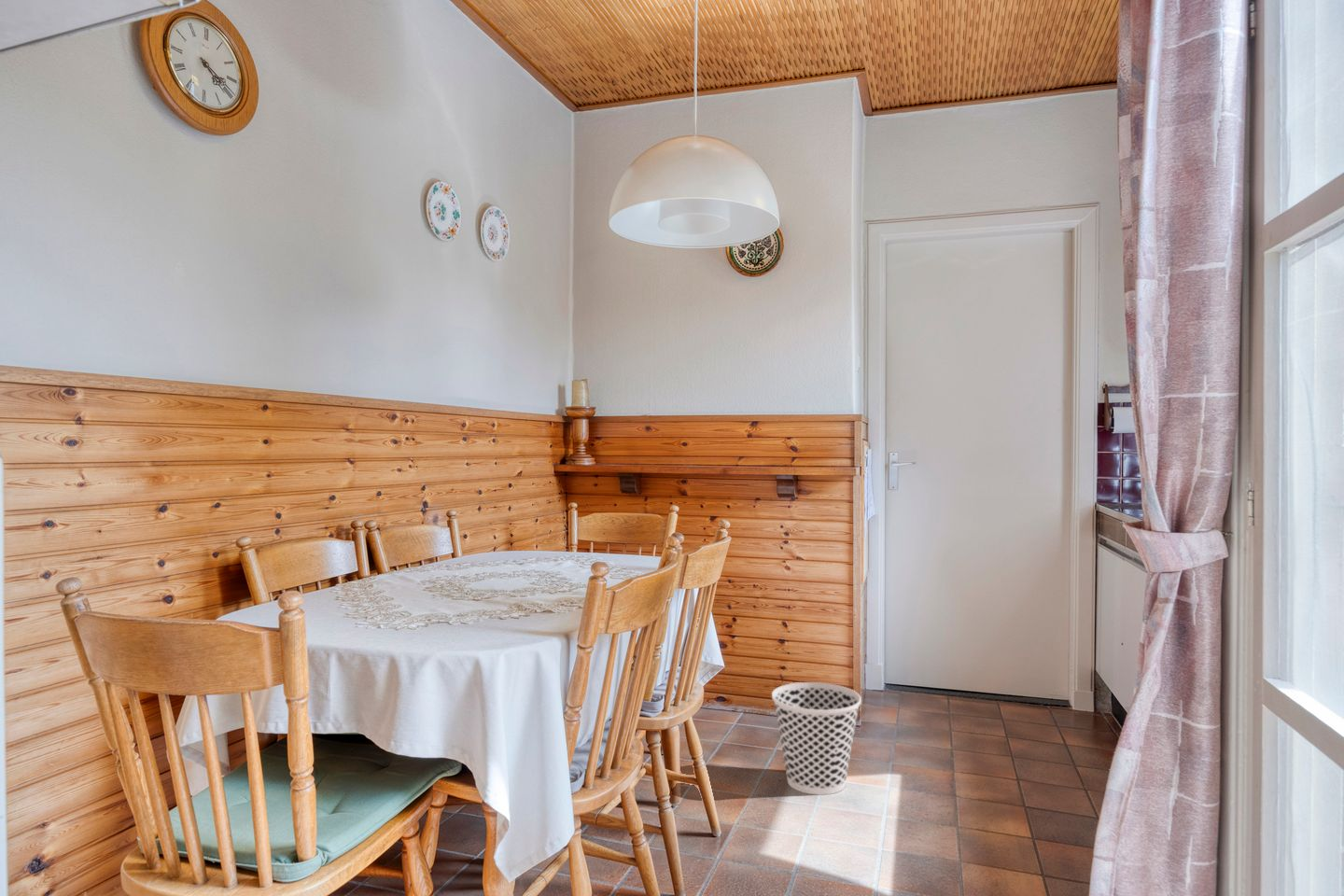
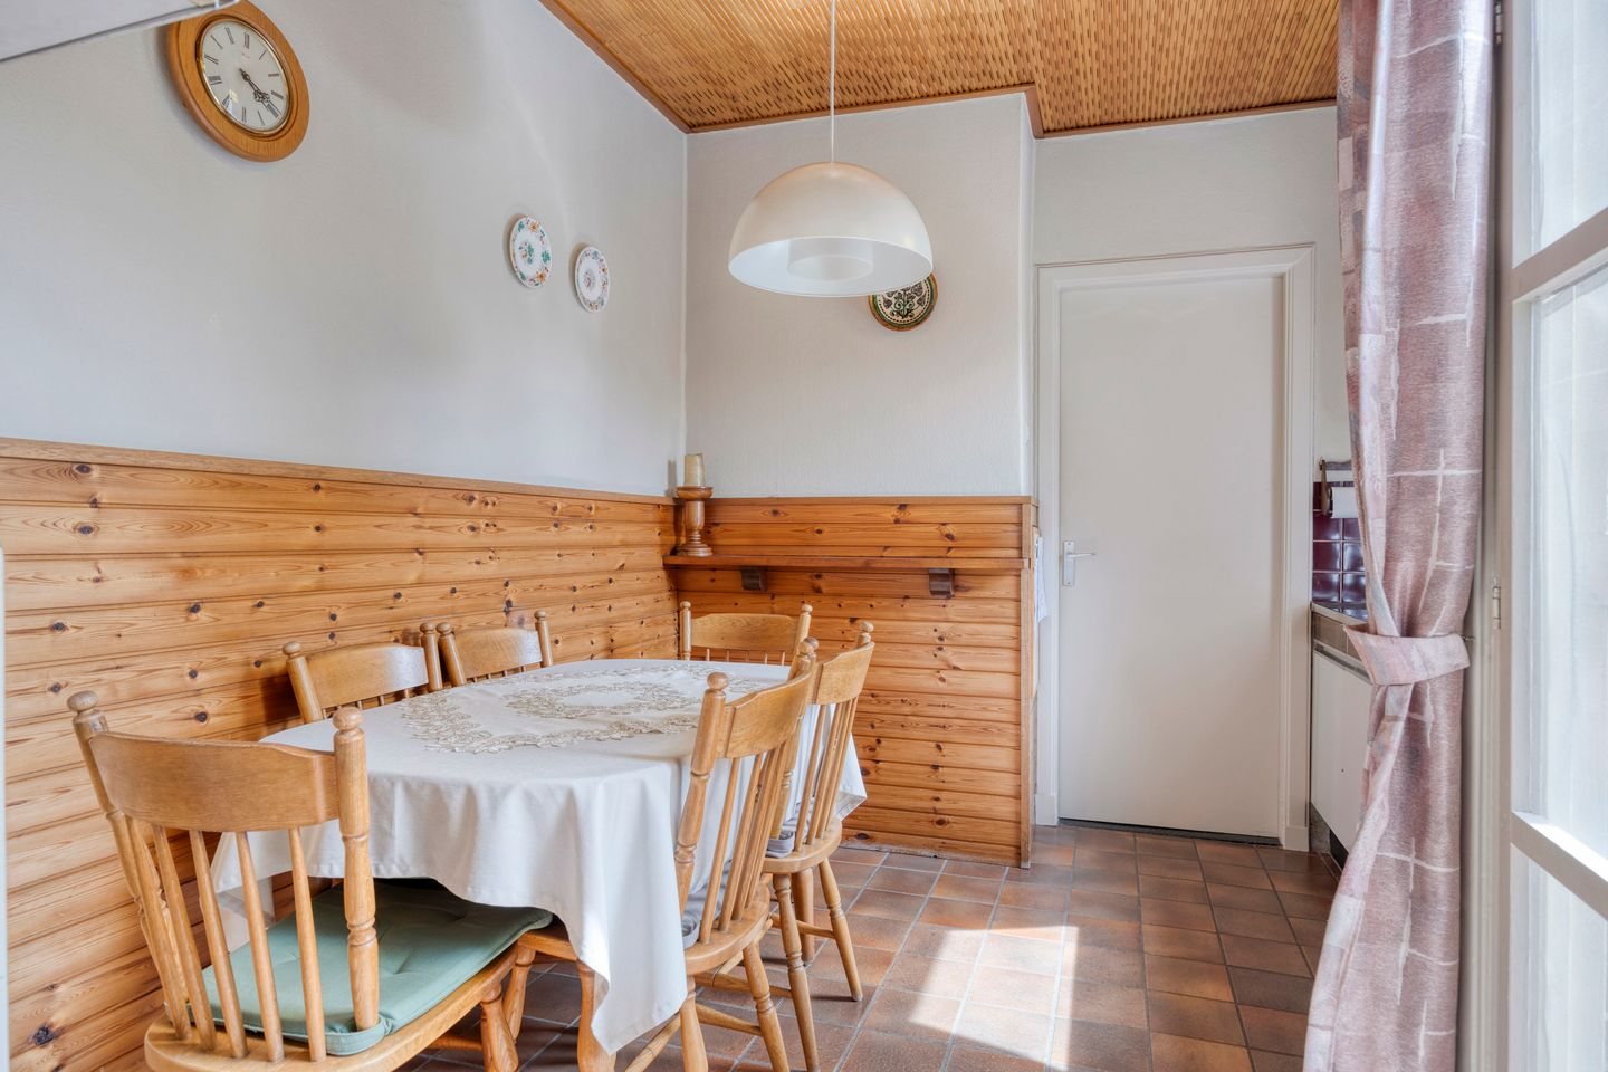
- wastebasket [771,681,862,796]
